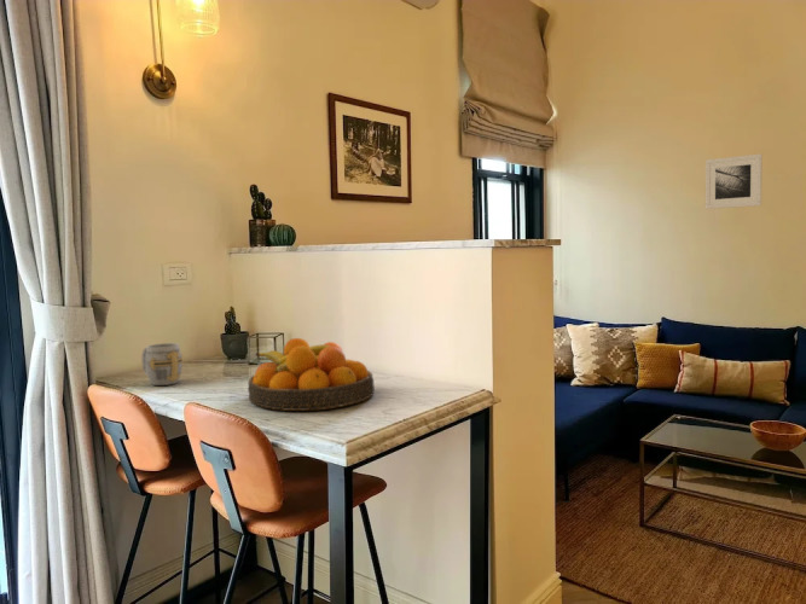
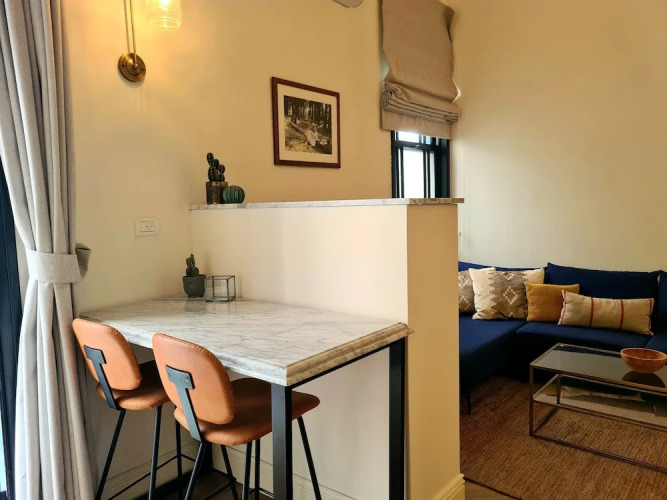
- mug [140,342,184,387]
- fruit bowl [247,337,376,412]
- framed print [704,152,764,210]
